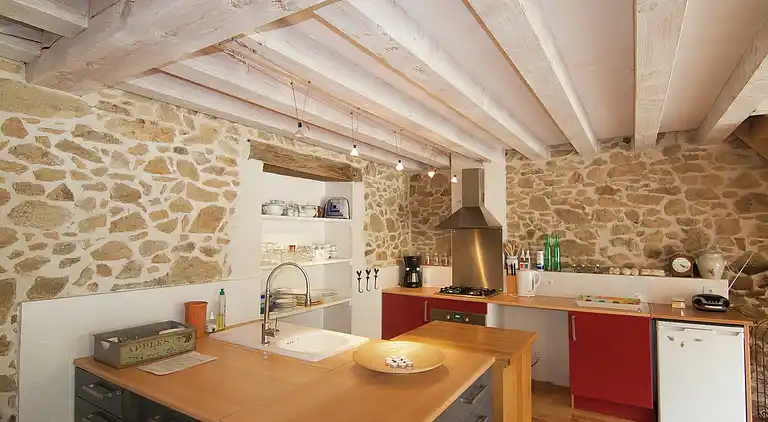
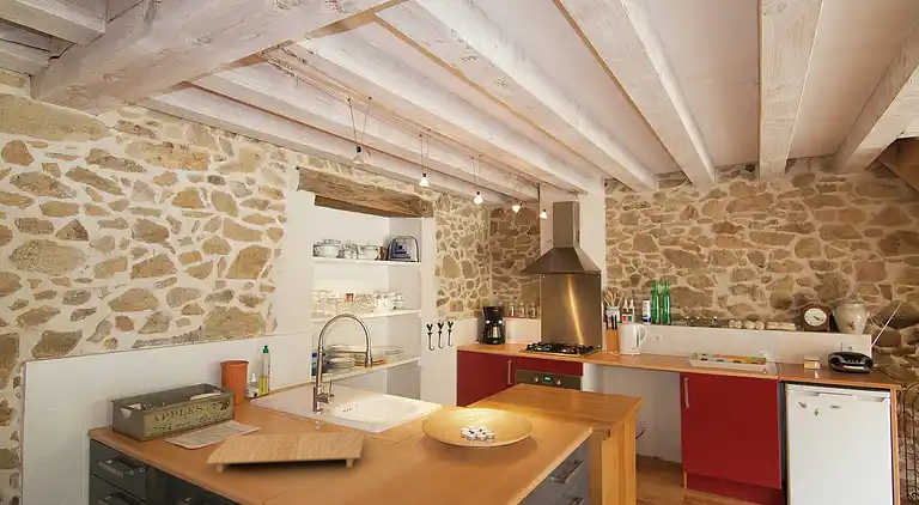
+ cutting board [206,431,366,474]
